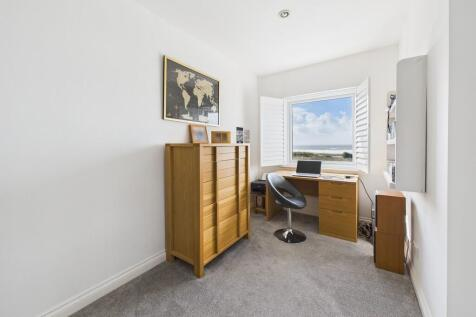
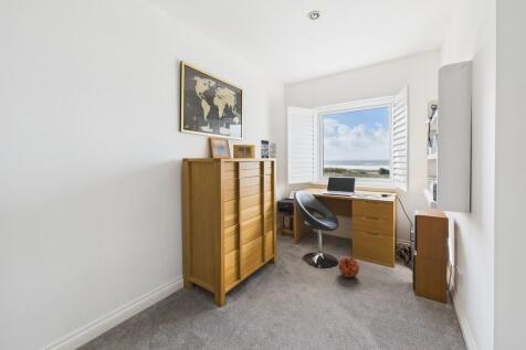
+ decorative ball [337,256,360,278]
